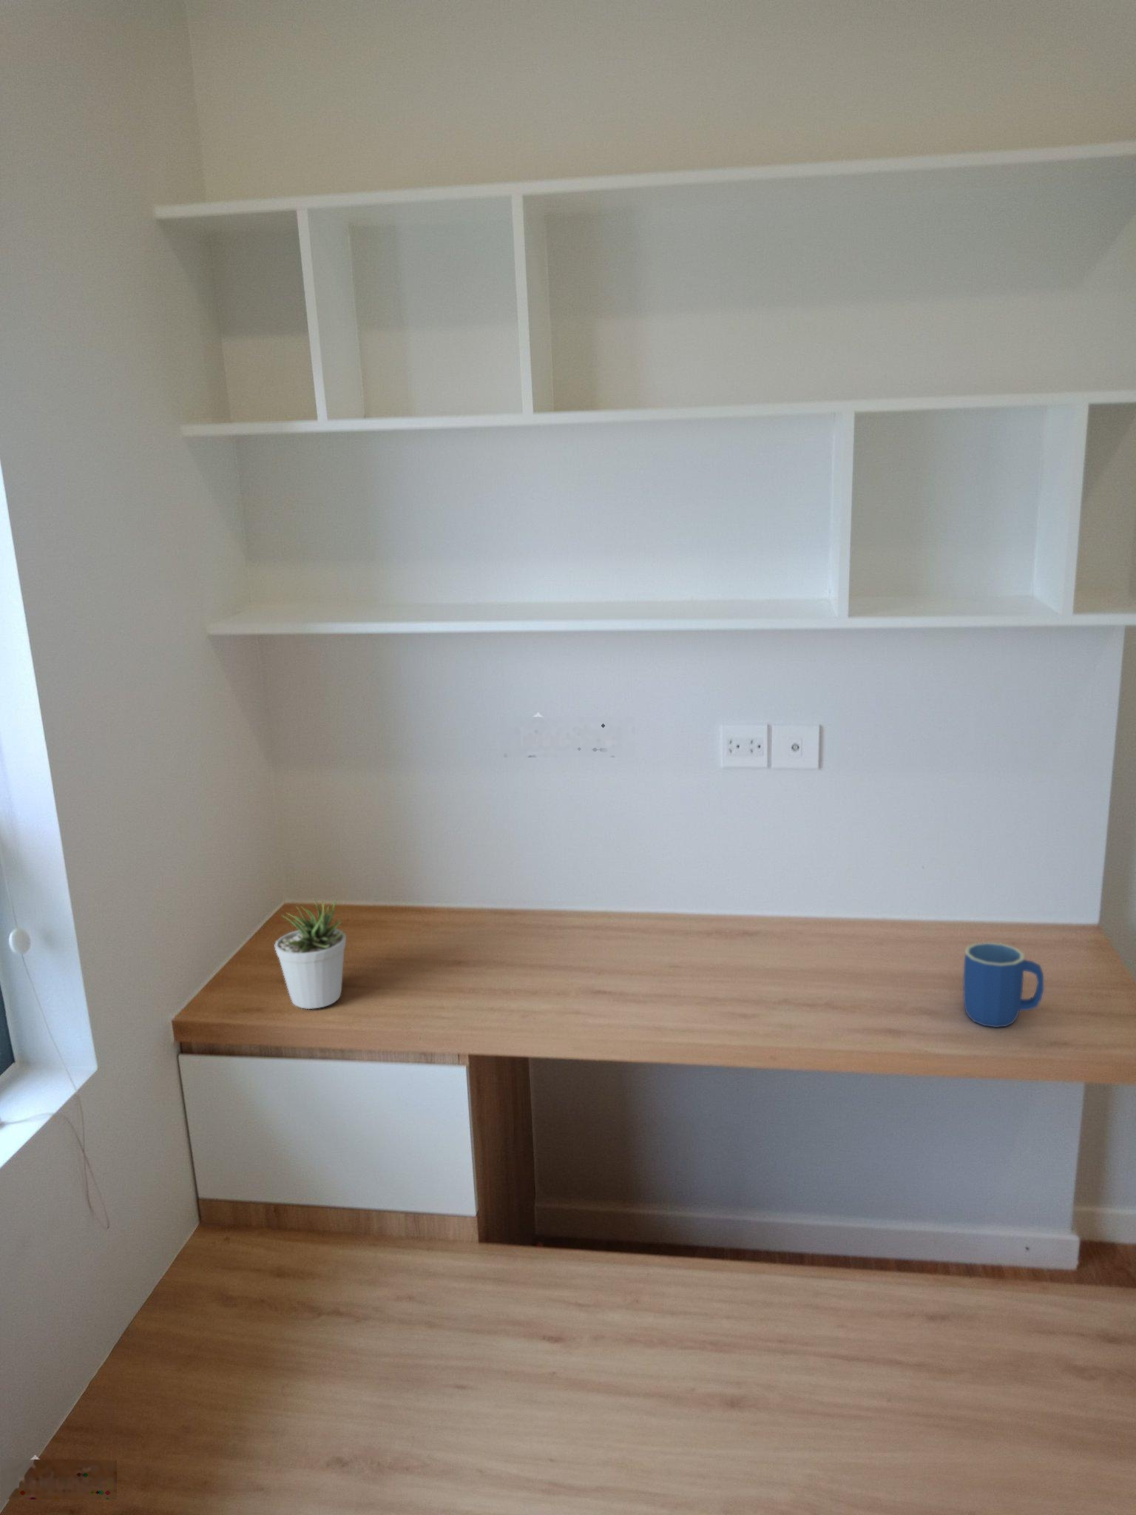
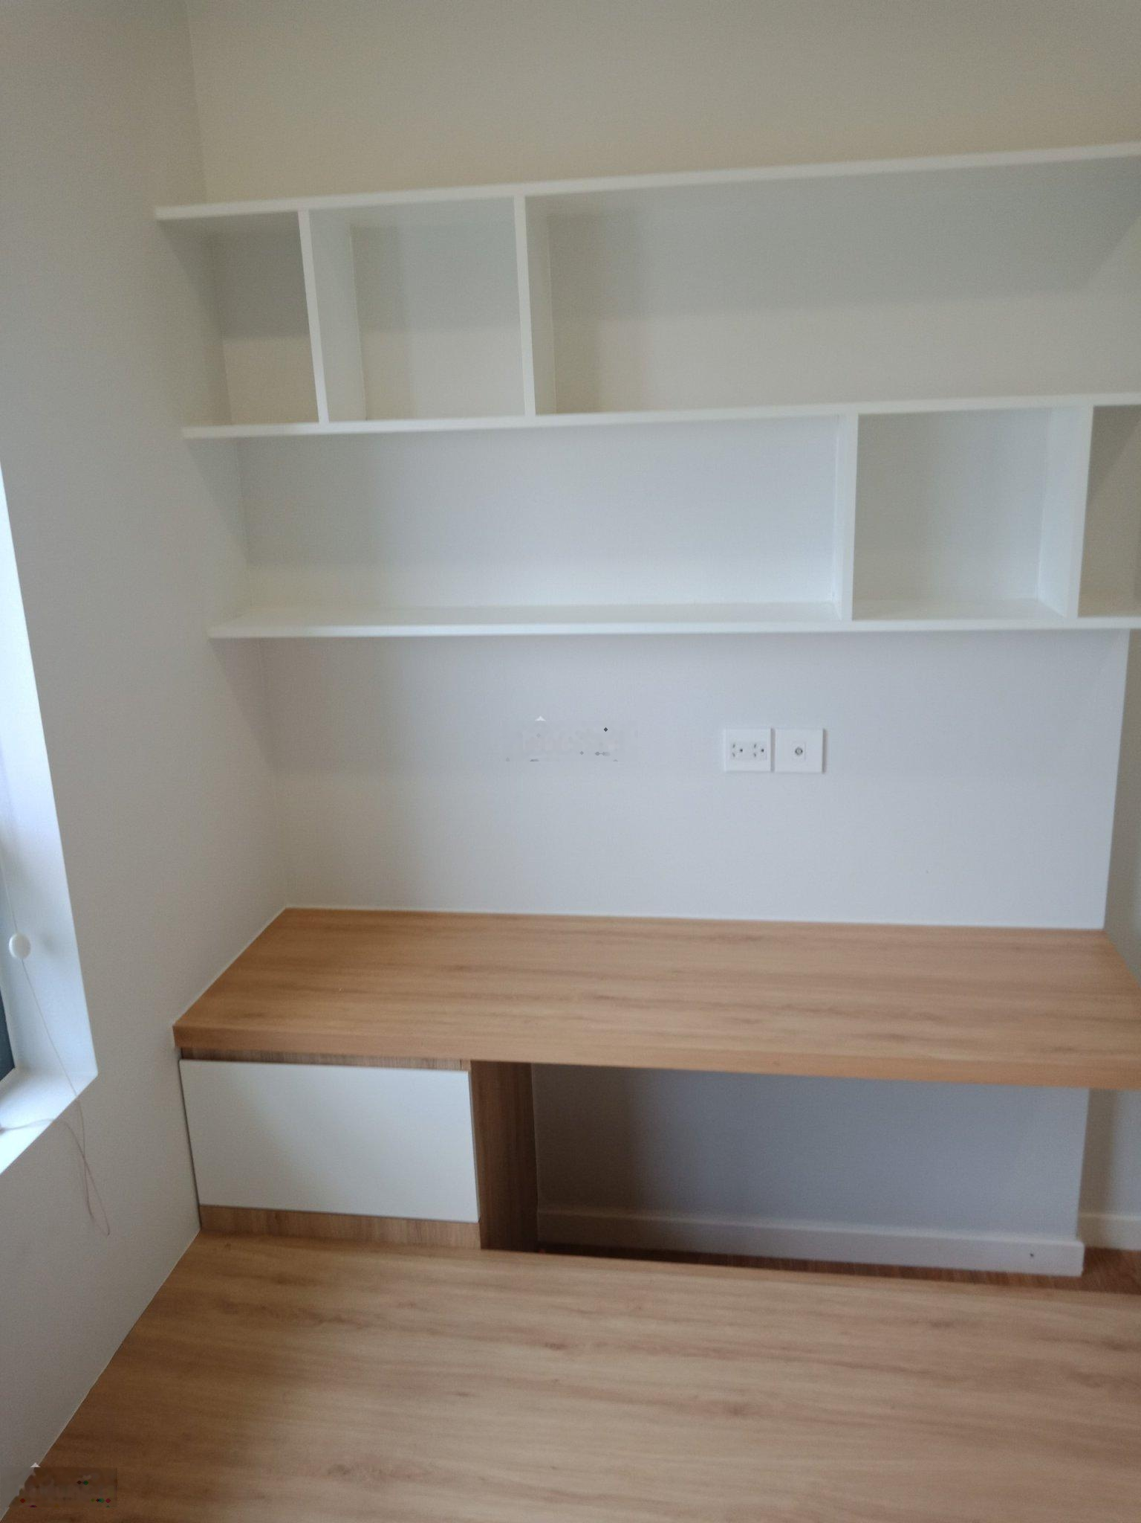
- mug [963,941,1044,1028]
- potted plant [274,897,347,1009]
